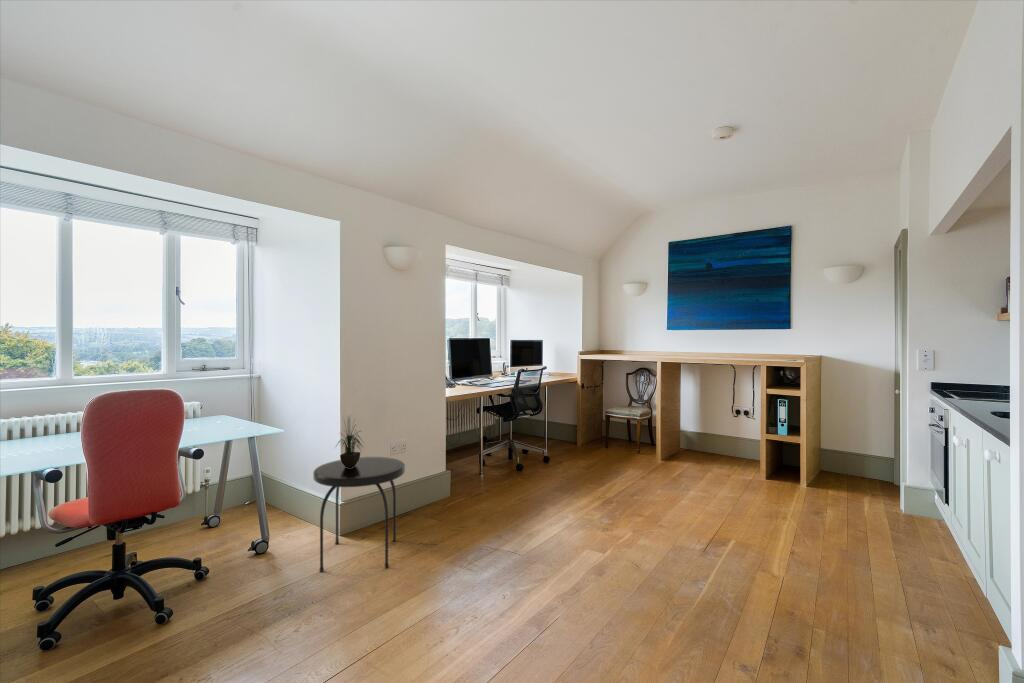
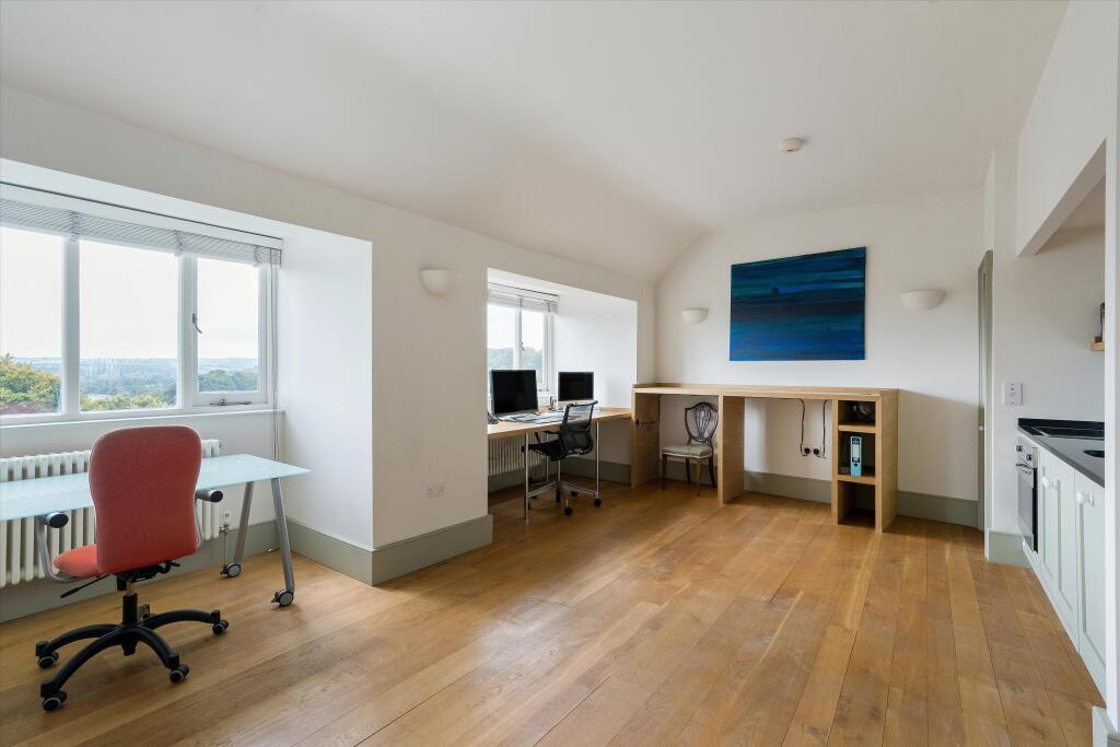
- side table [312,456,406,572]
- potted plant [333,416,365,468]
